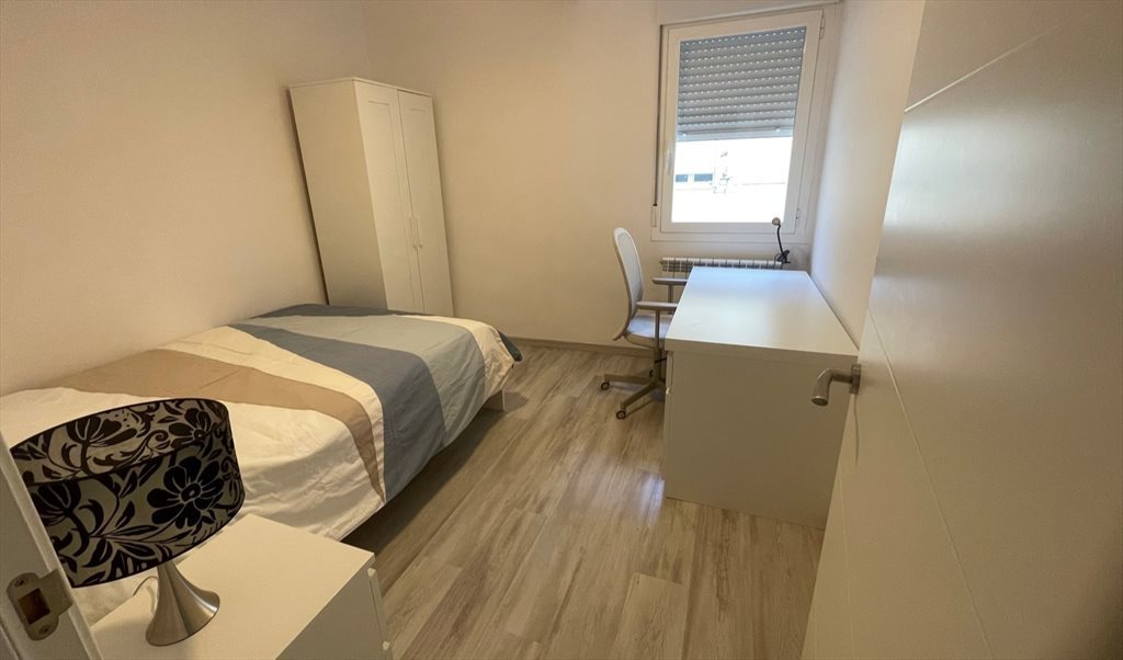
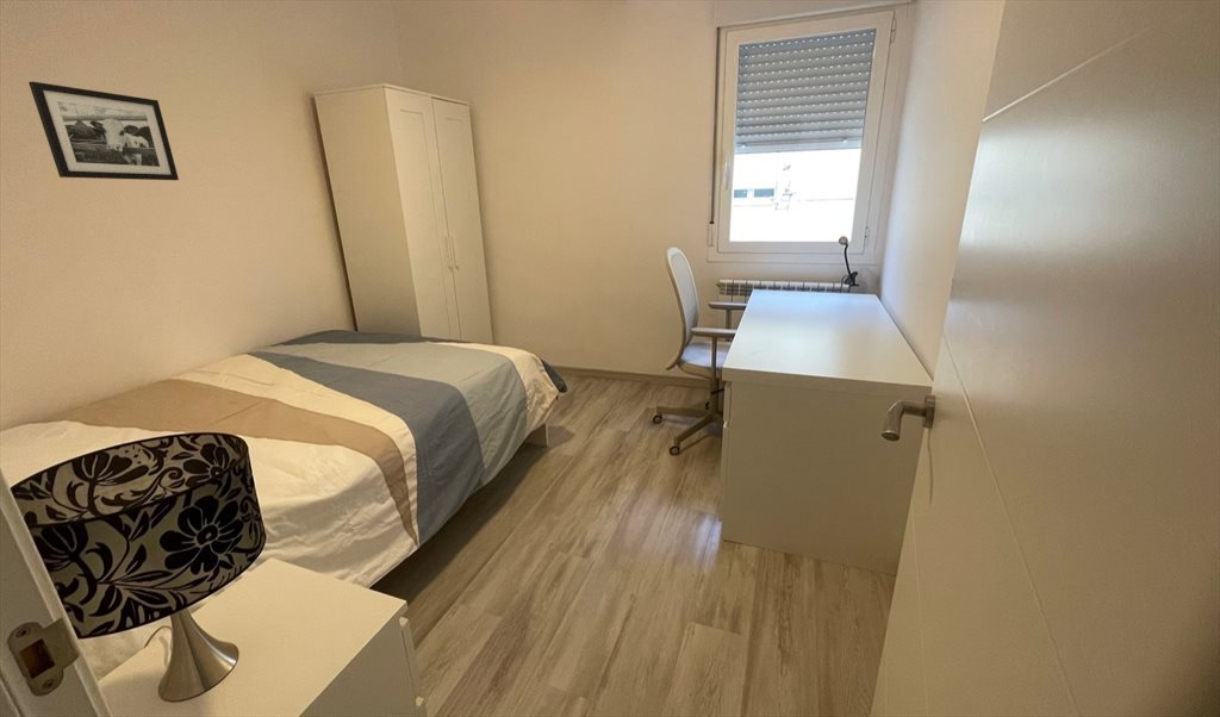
+ picture frame [27,81,180,181]
